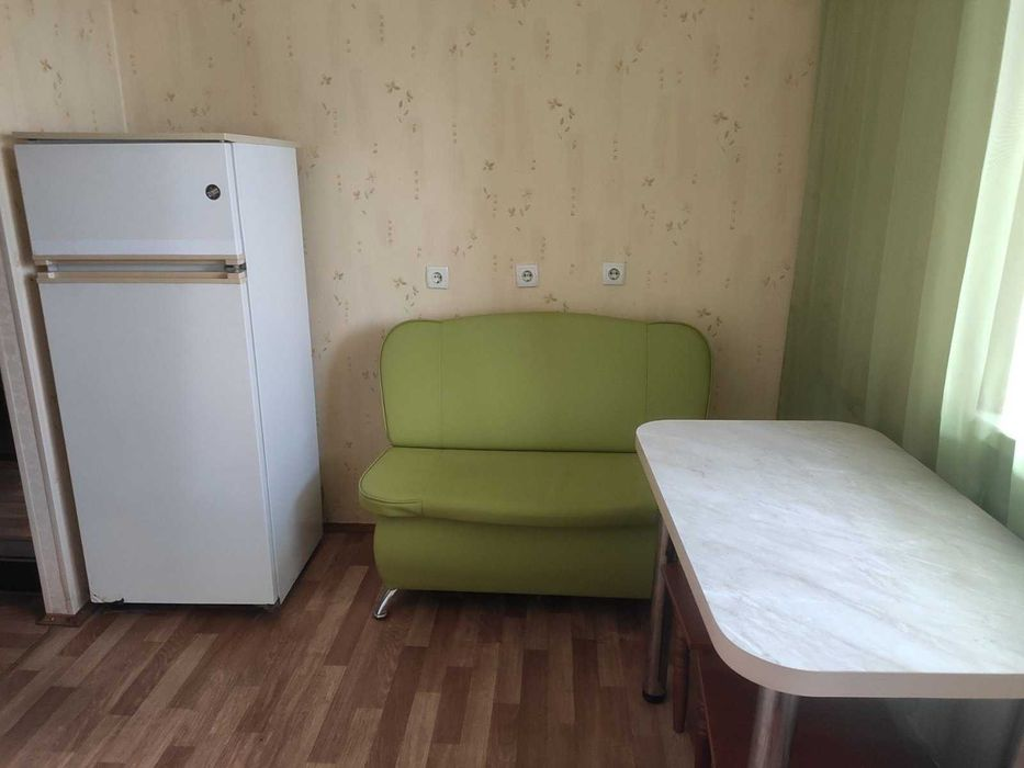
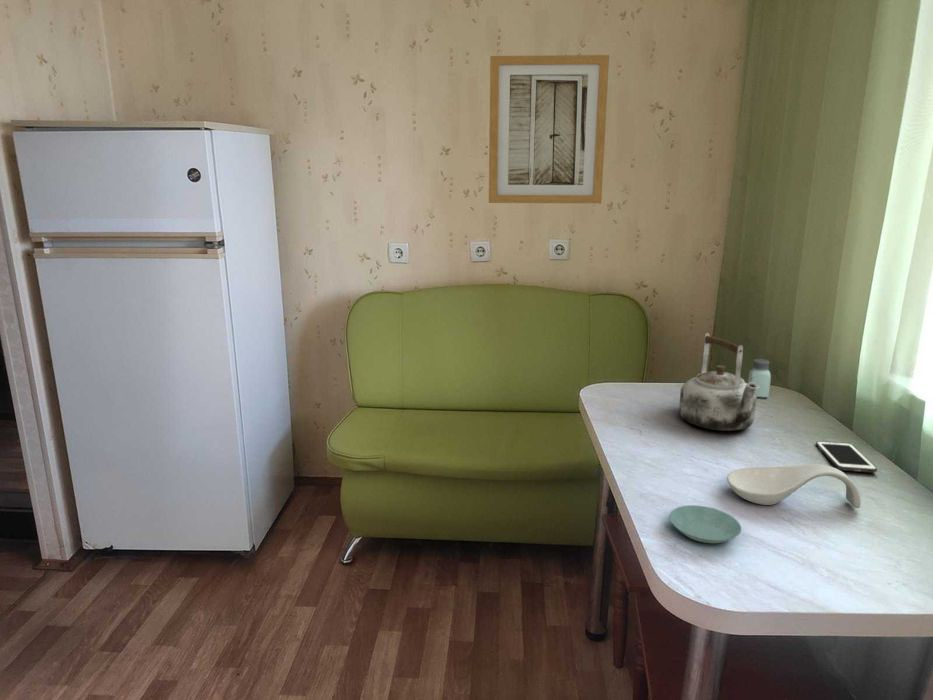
+ saltshaker [747,358,772,398]
+ saucer [668,504,743,544]
+ kettle [678,332,760,432]
+ wall art [488,54,610,204]
+ cell phone [815,440,878,473]
+ spoon rest [726,463,862,509]
